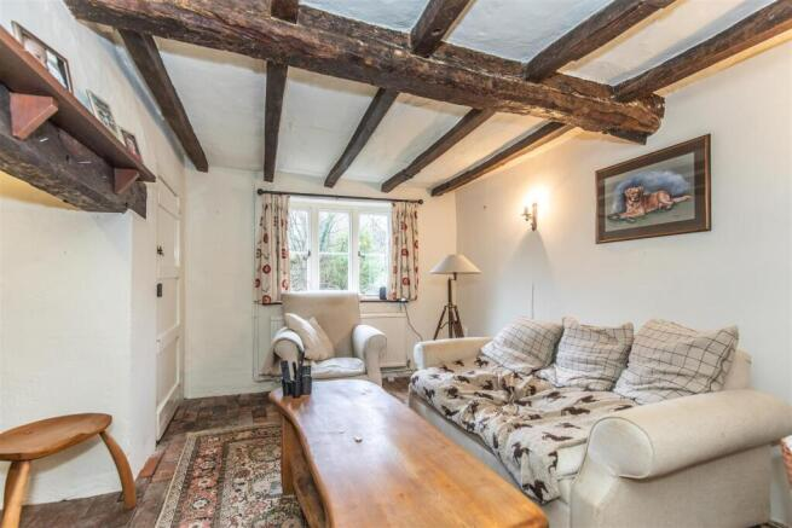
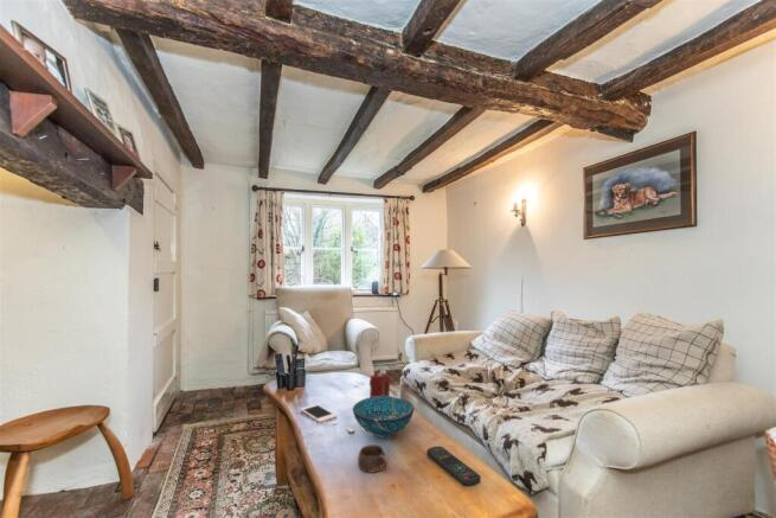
+ cup [357,443,389,474]
+ remote control [425,446,481,487]
+ candle [368,370,391,398]
+ cell phone [300,403,338,424]
+ decorative bowl [352,396,415,439]
